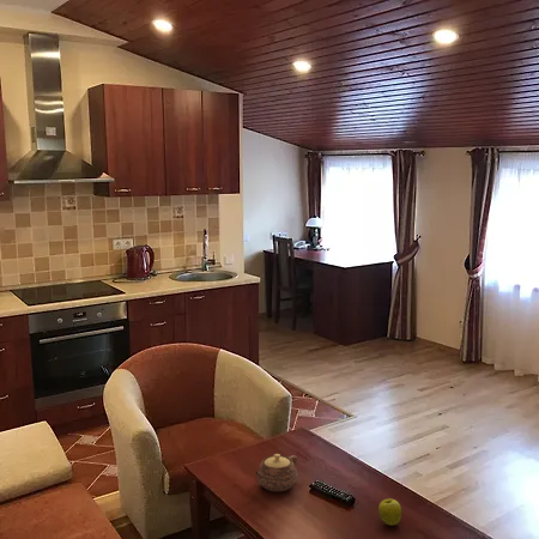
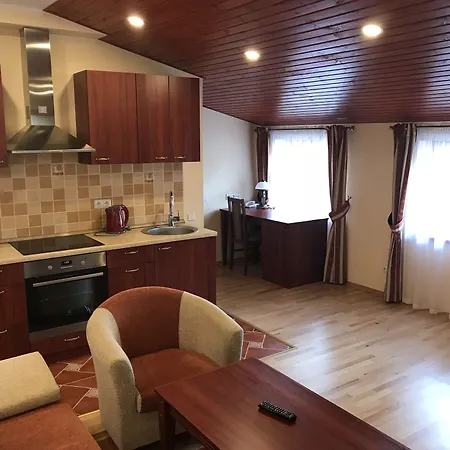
- fruit [377,497,402,527]
- teapot [253,453,298,493]
